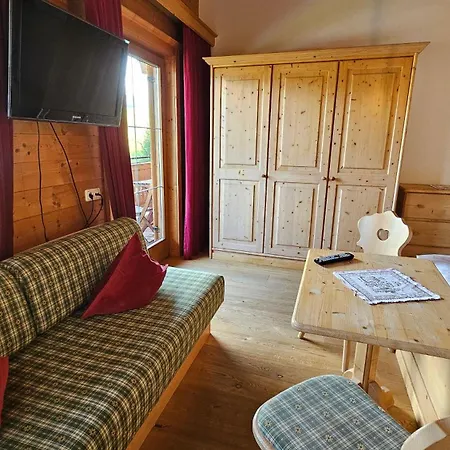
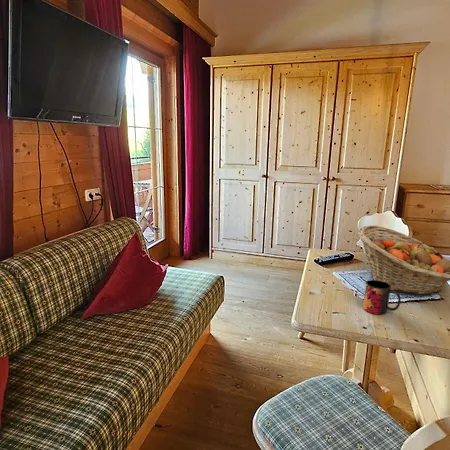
+ fruit basket [357,224,450,296]
+ mug [362,279,402,316]
